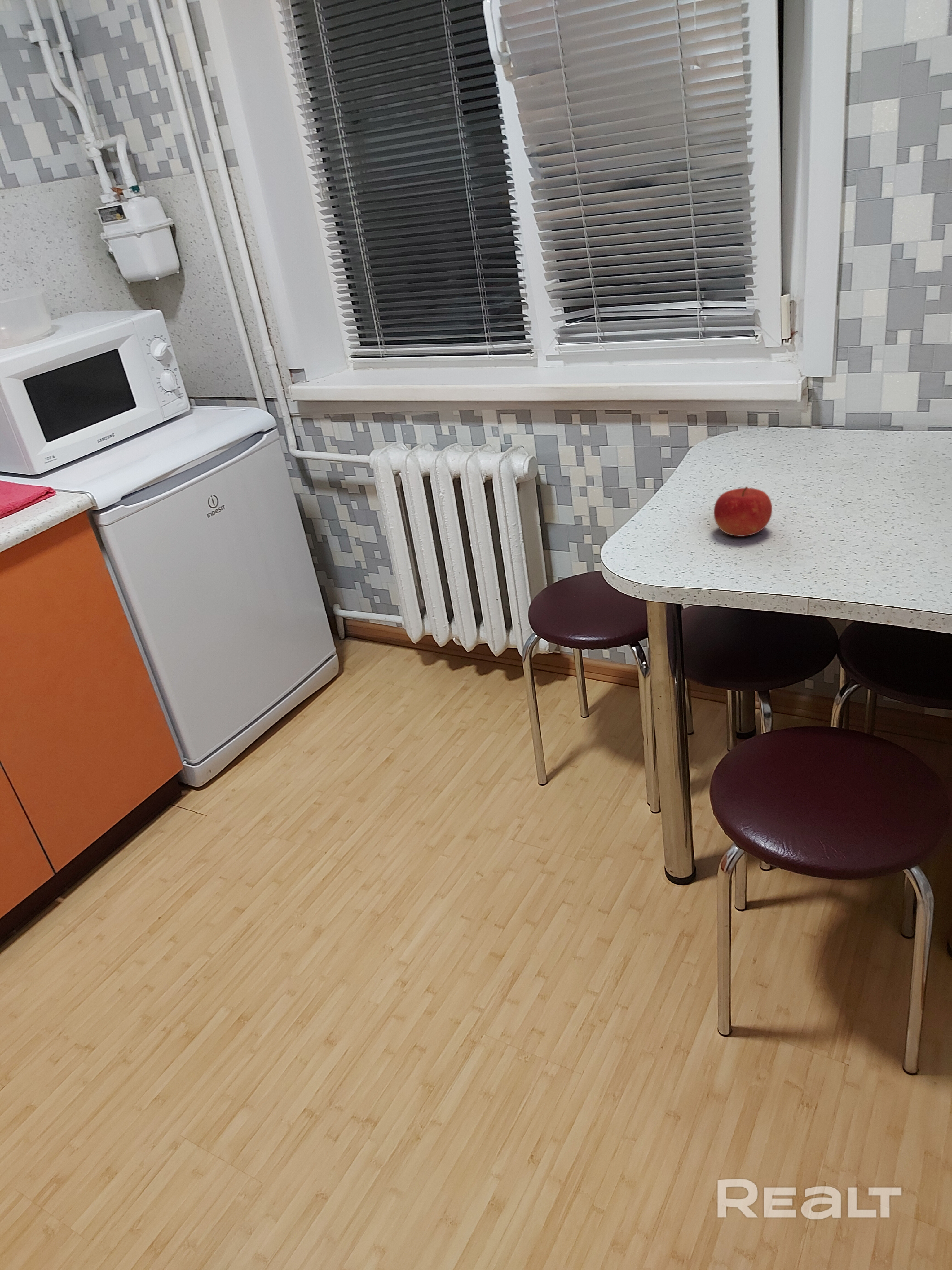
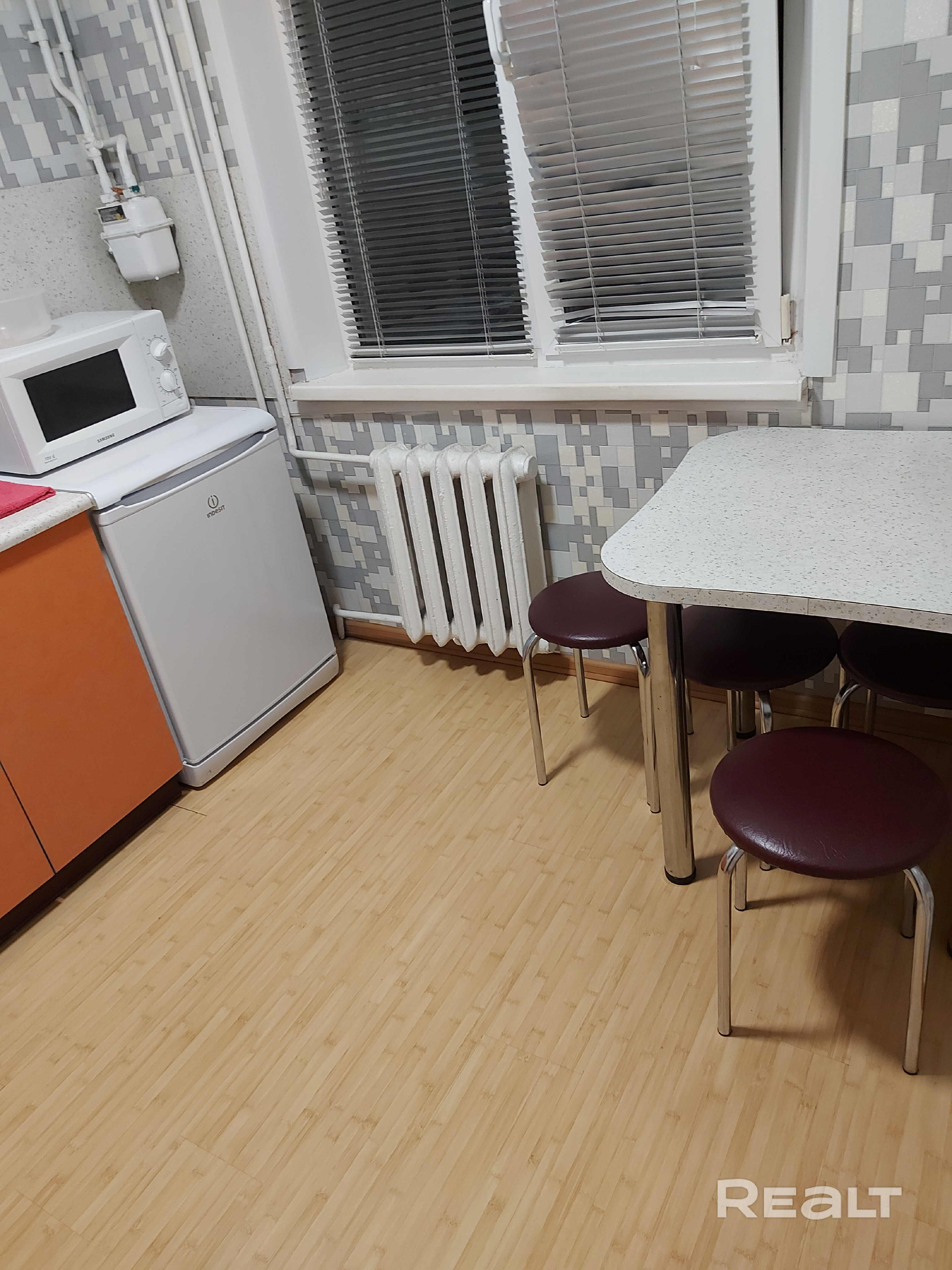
- fruit [713,486,773,536]
